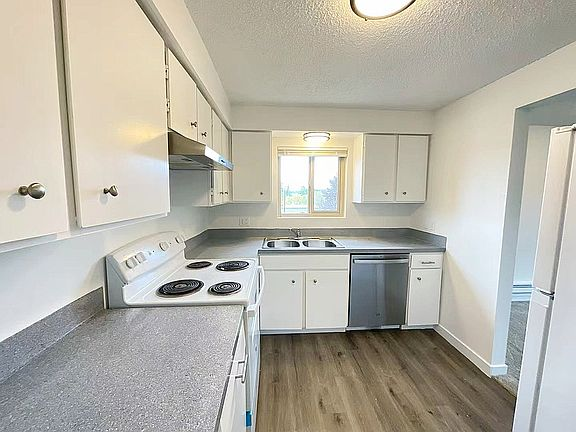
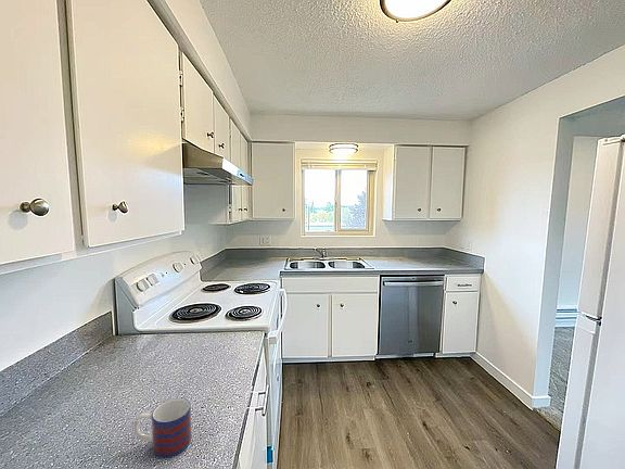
+ mug [132,397,192,458]
